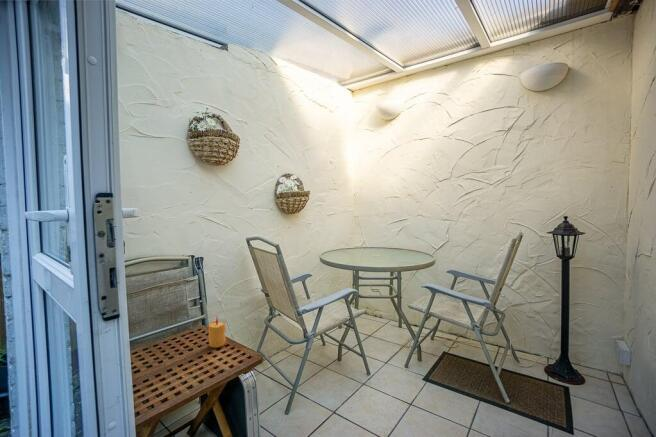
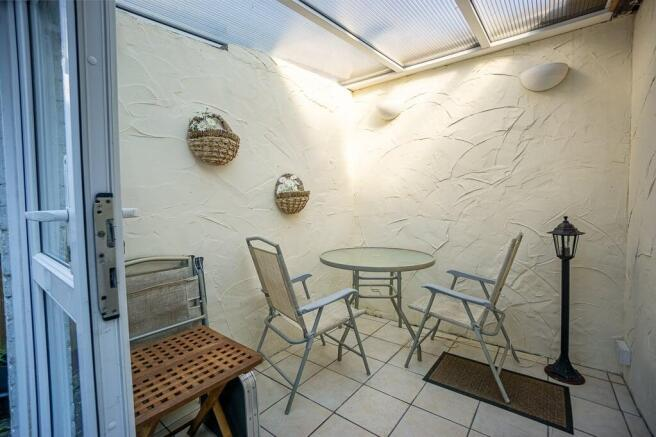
- candle [208,317,227,349]
